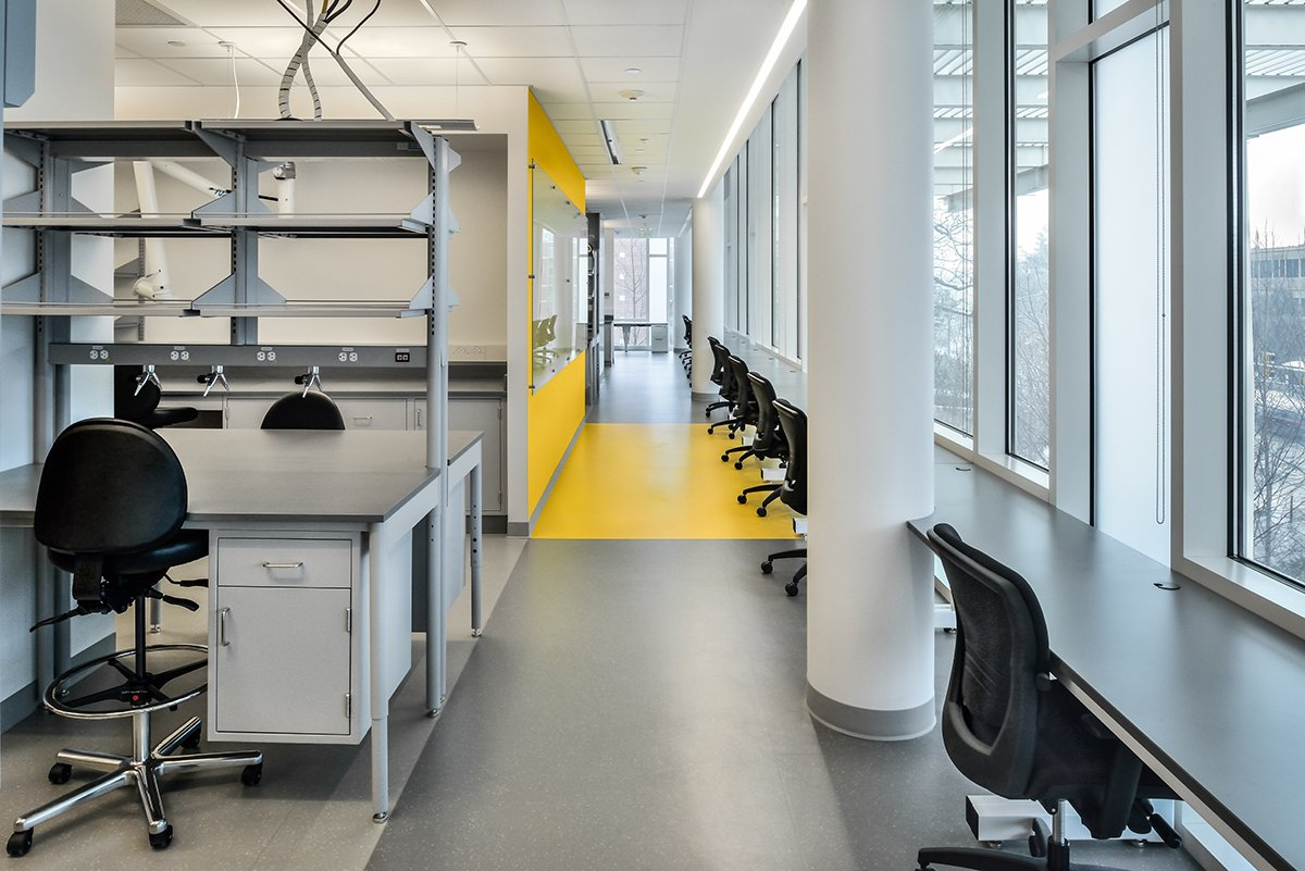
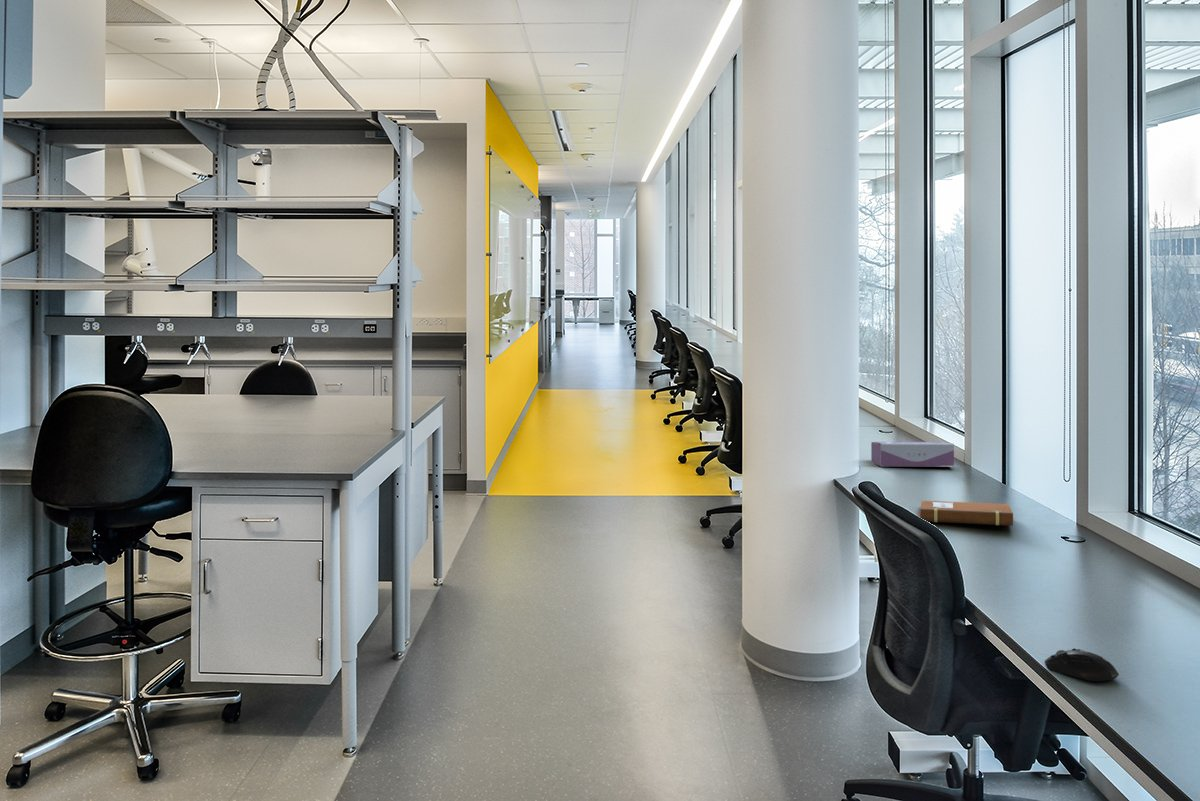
+ notebook [917,499,1014,527]
+ tissue box [870,441,955,468]
+ computer mouse [1044,648,1120,682]
